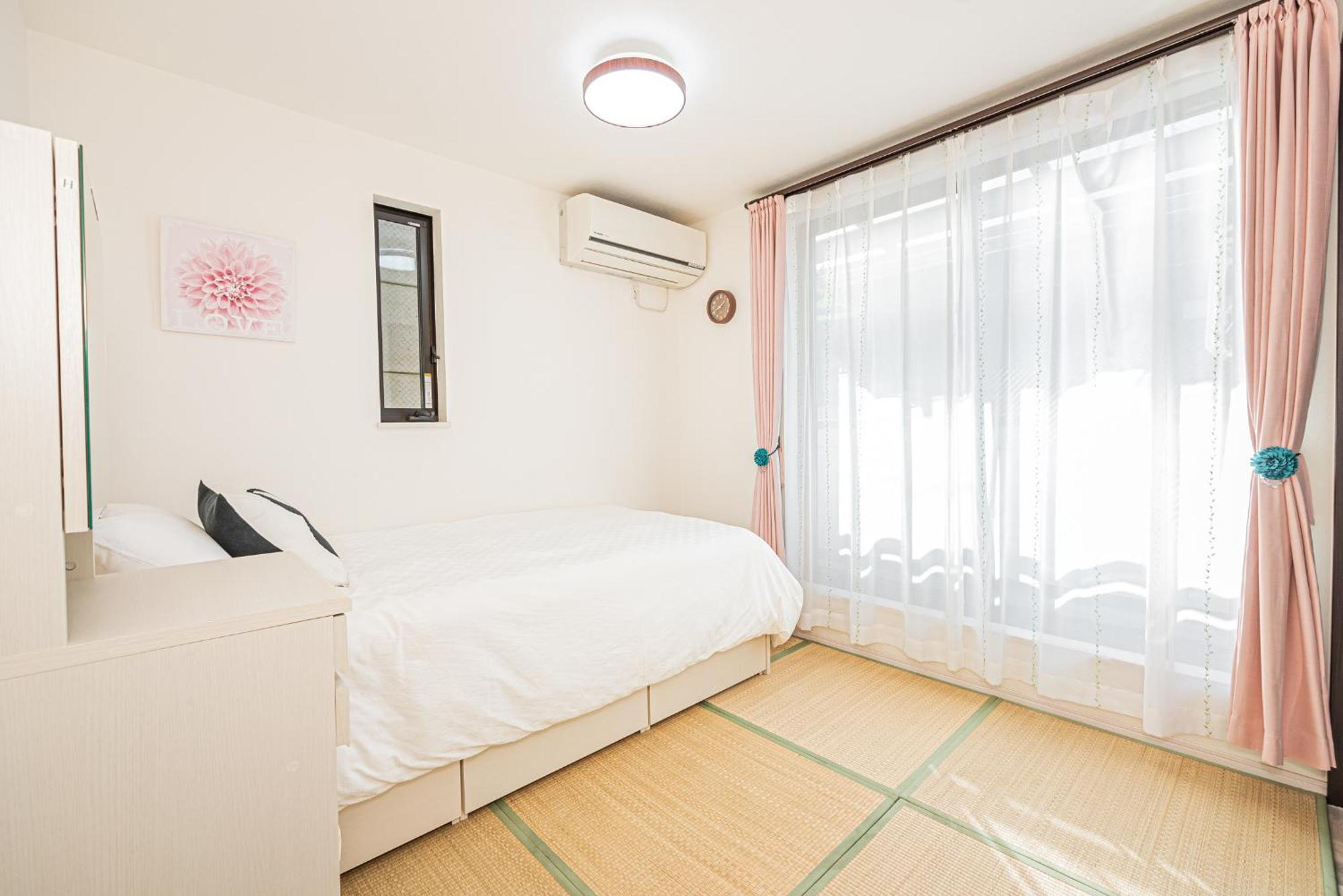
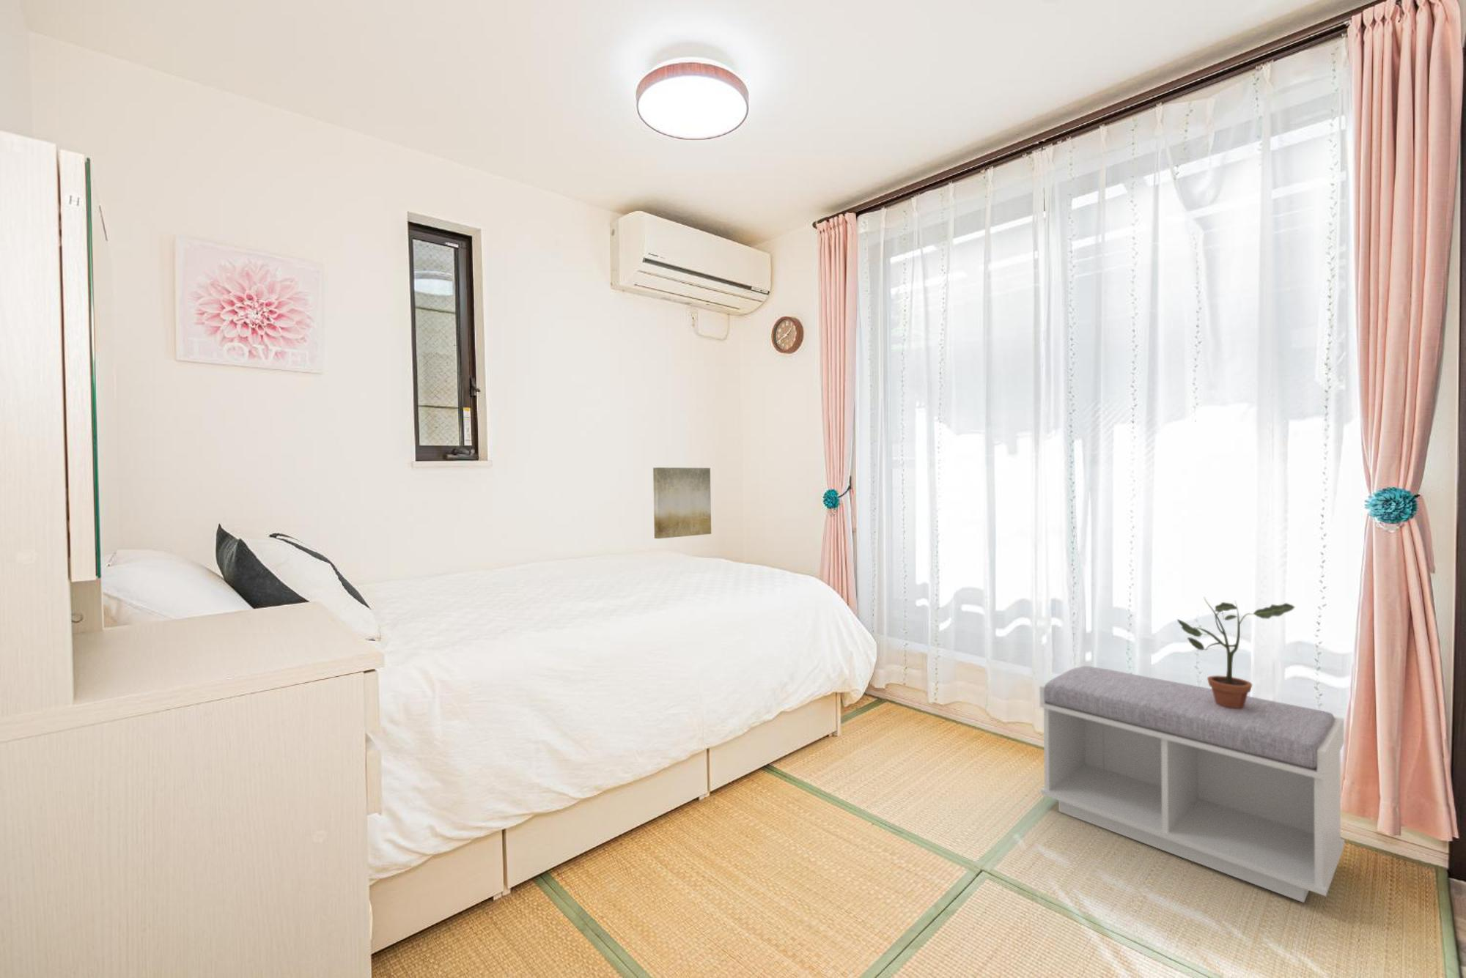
+ bench [1039,665,1345,904]
+ wall art [653,467,712,539]
+ potted plant [1177,596,1296,708]
